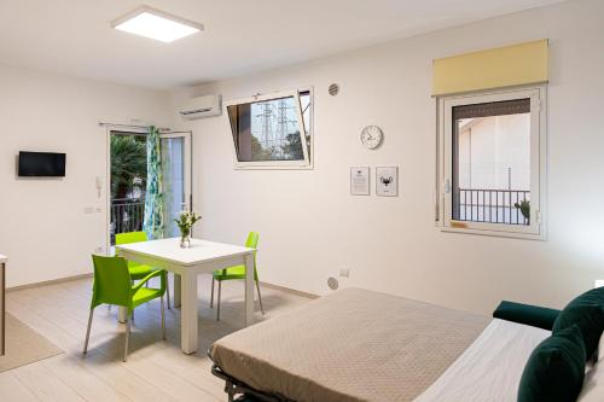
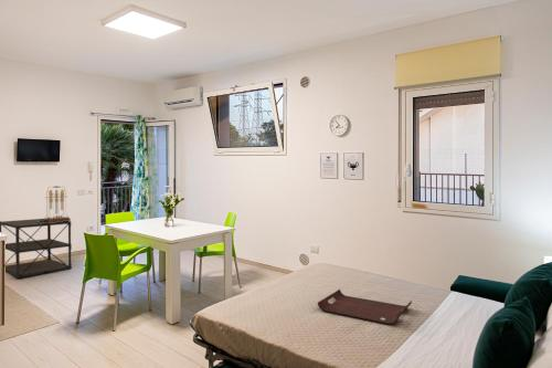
+ shelving unit [0,217,73,280]
+ table lamp [38,186,72,223]
+ serving tray [317,288,413,326]
